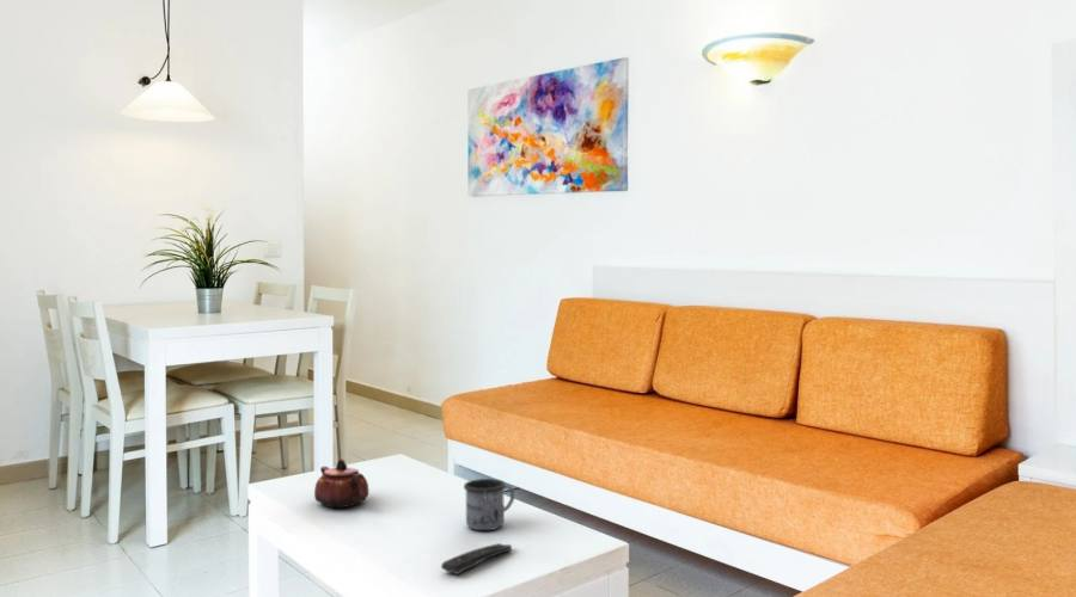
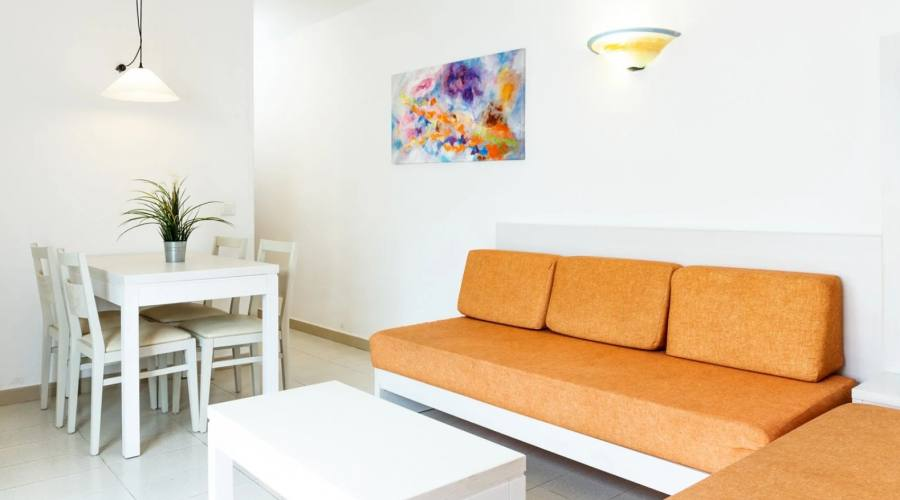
- remote control [440,542,513,576]
- teapot [313,457,369,509]
- mug [463,478,515,531]
